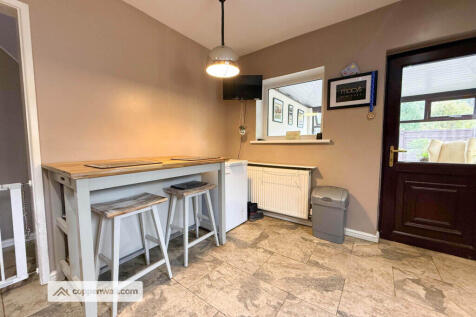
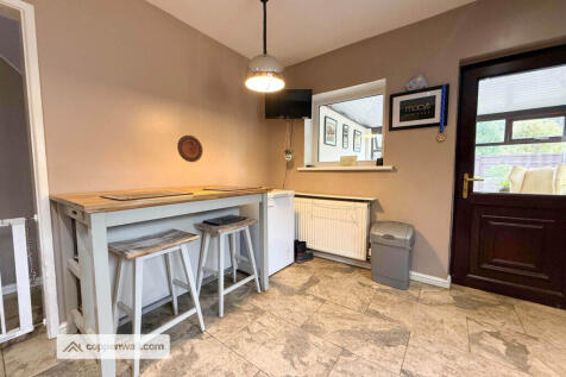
+ decorative plate [176,134,203,163]
